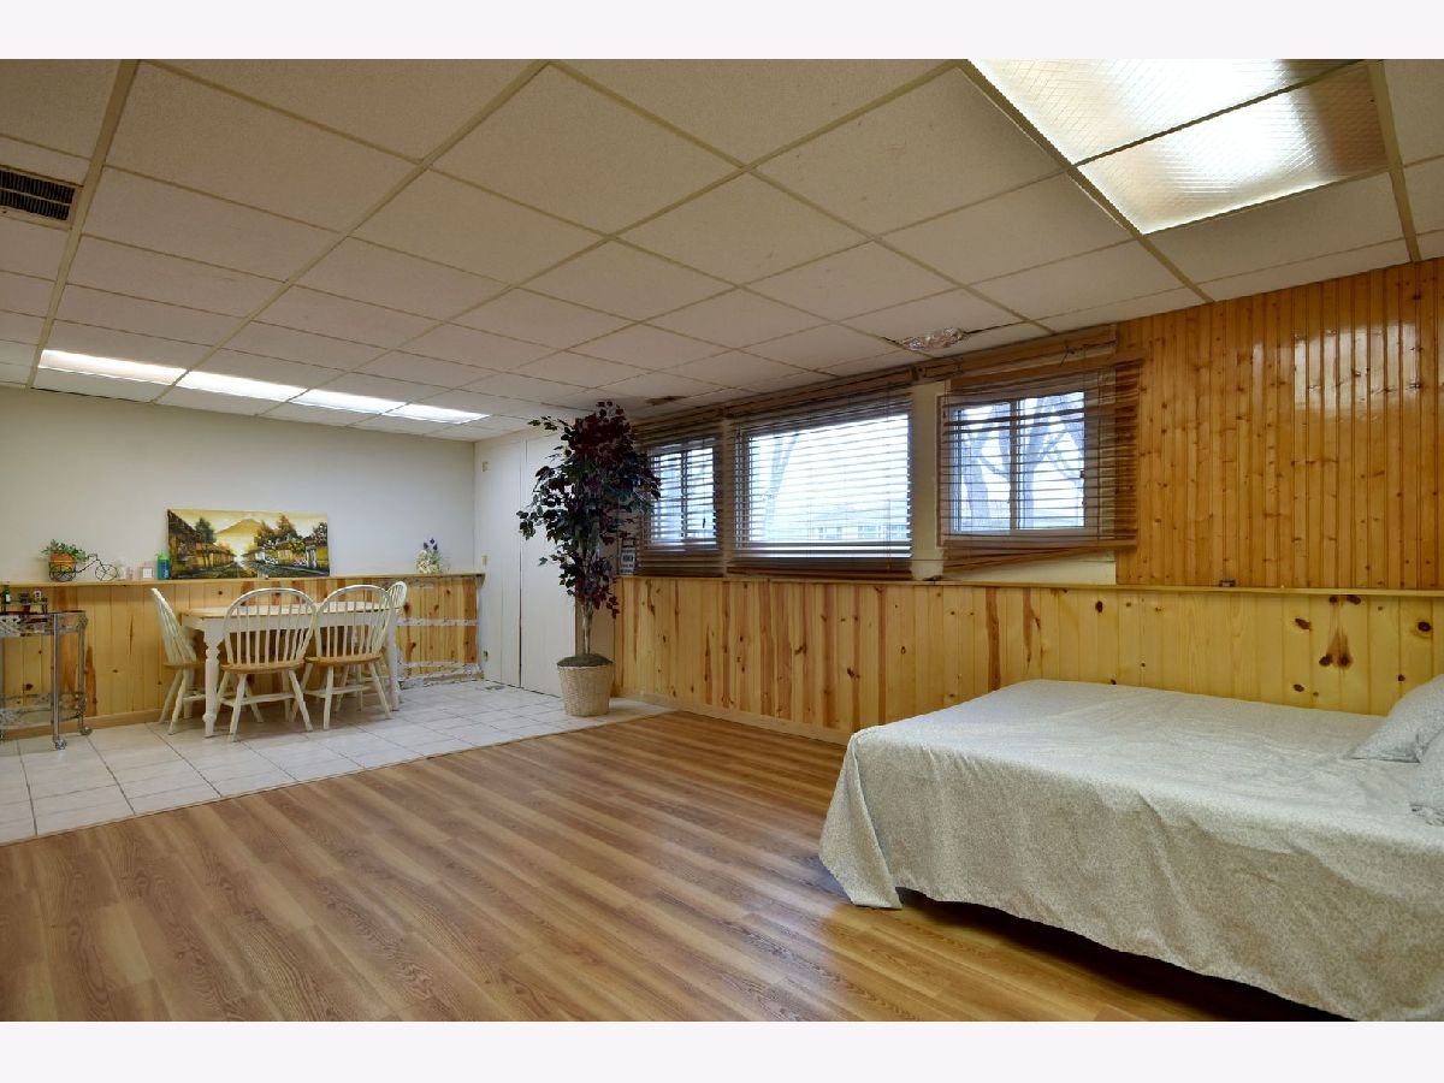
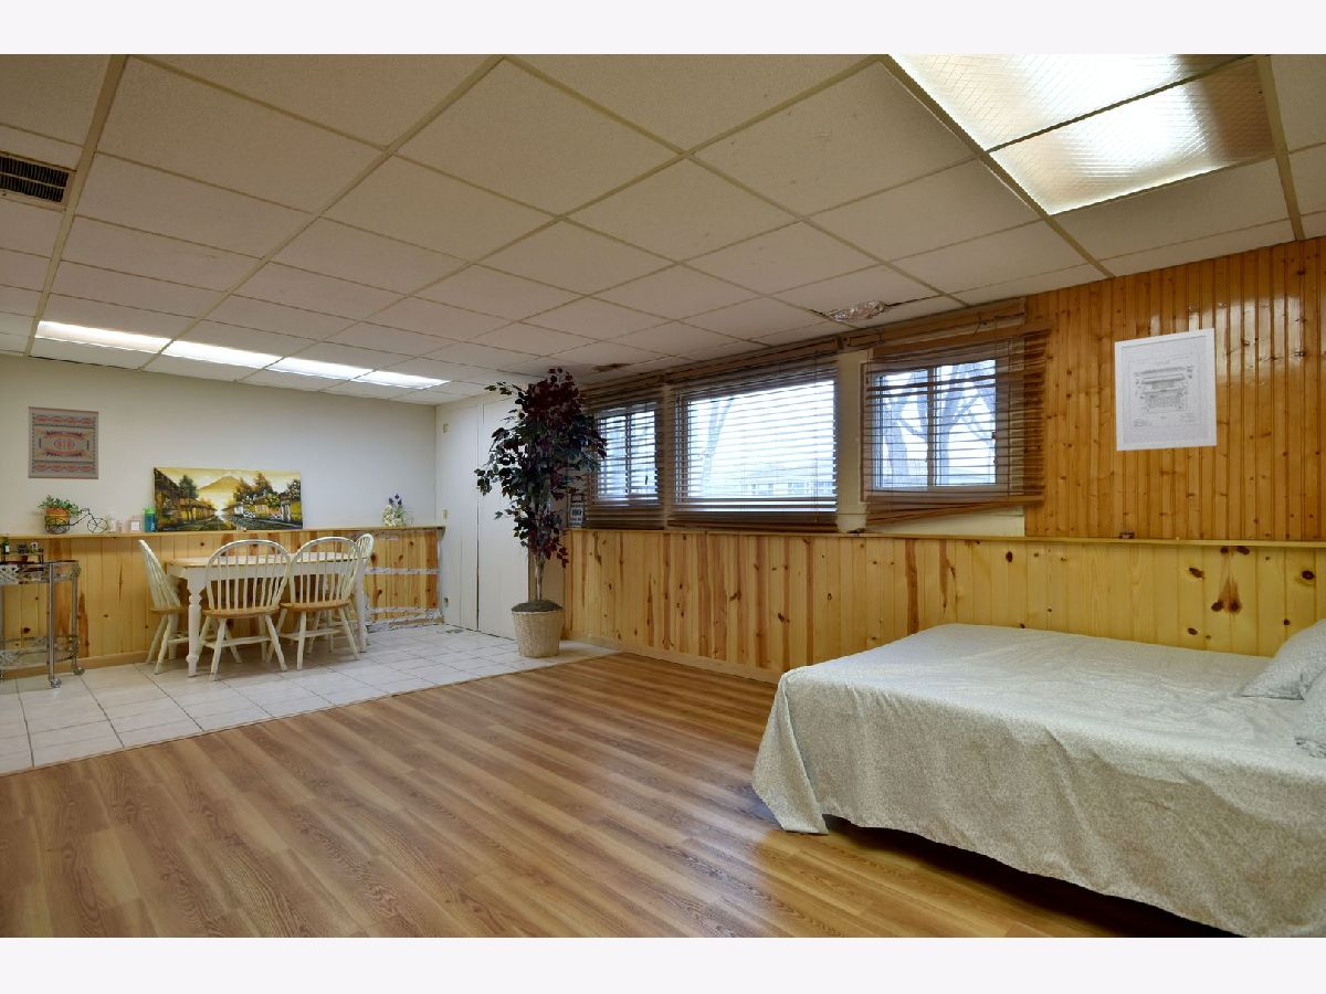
+ wall art [1114,327,1218,452]
+ wall art [27,405,99,480]
